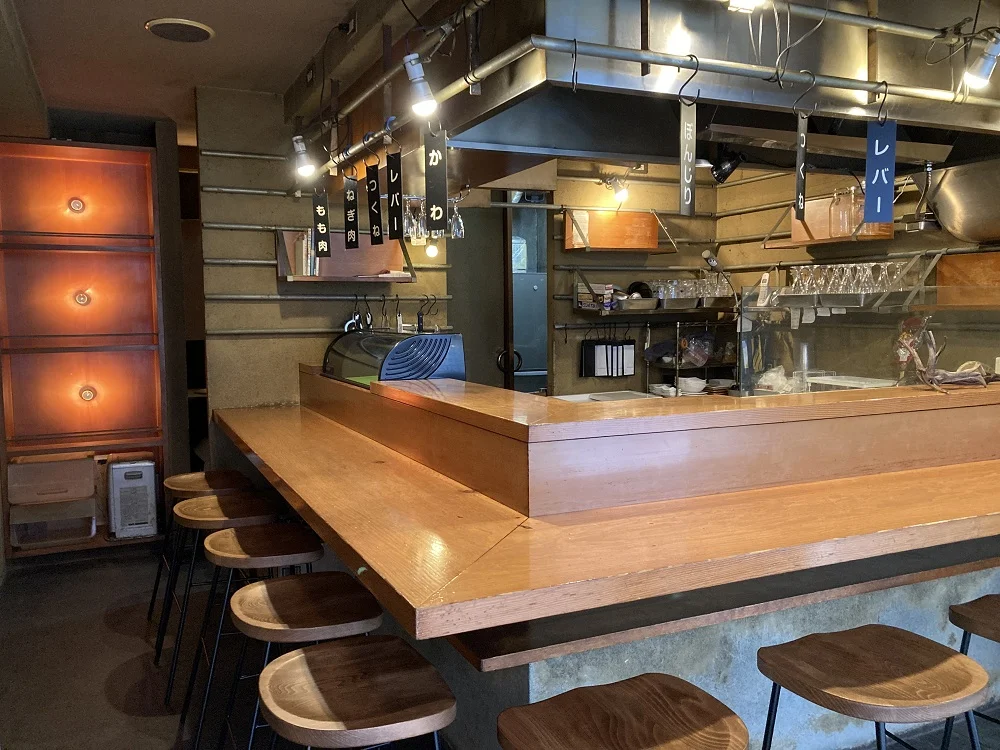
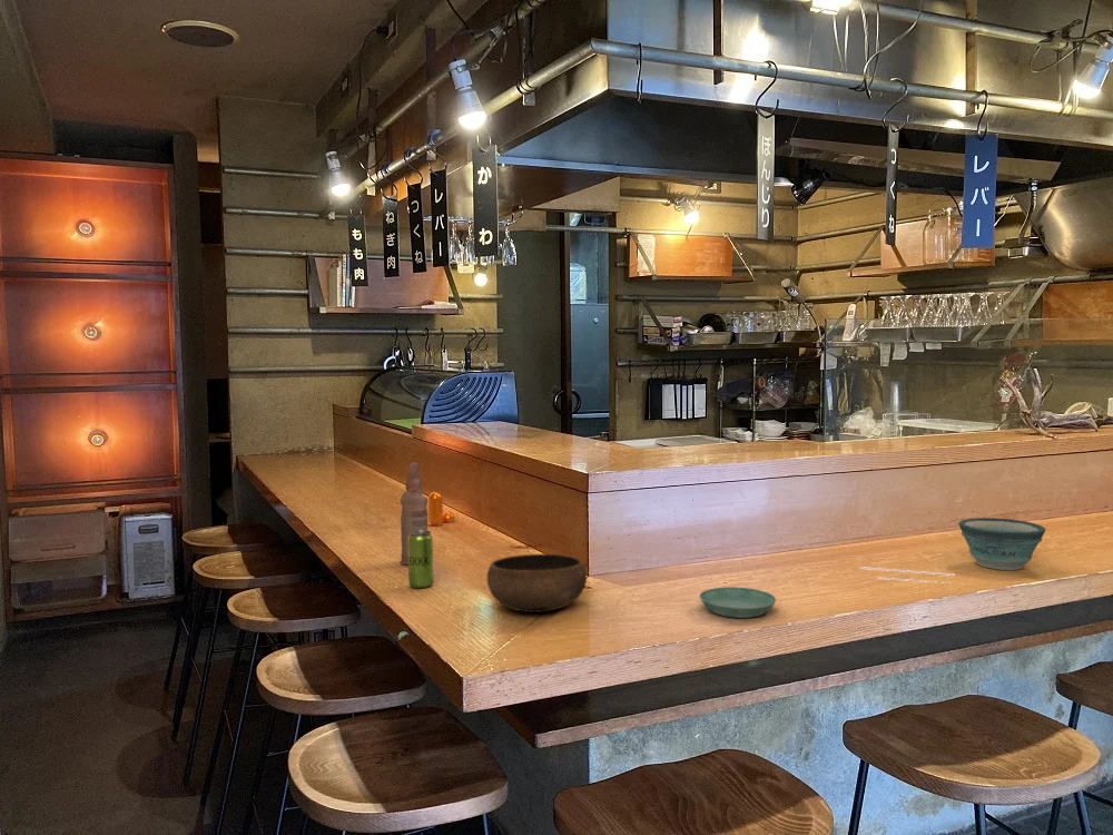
+ bottle [400,461,429,566]
+ bowl [957,517,1046,571]
+ bowl [486,553,588,613]
+ beverage can [407,529,434,589]
+ pepper shaker [427,491,456,527]
+ saucer [698,586,777,619]
+ chopsticks [858,566,965,586]
